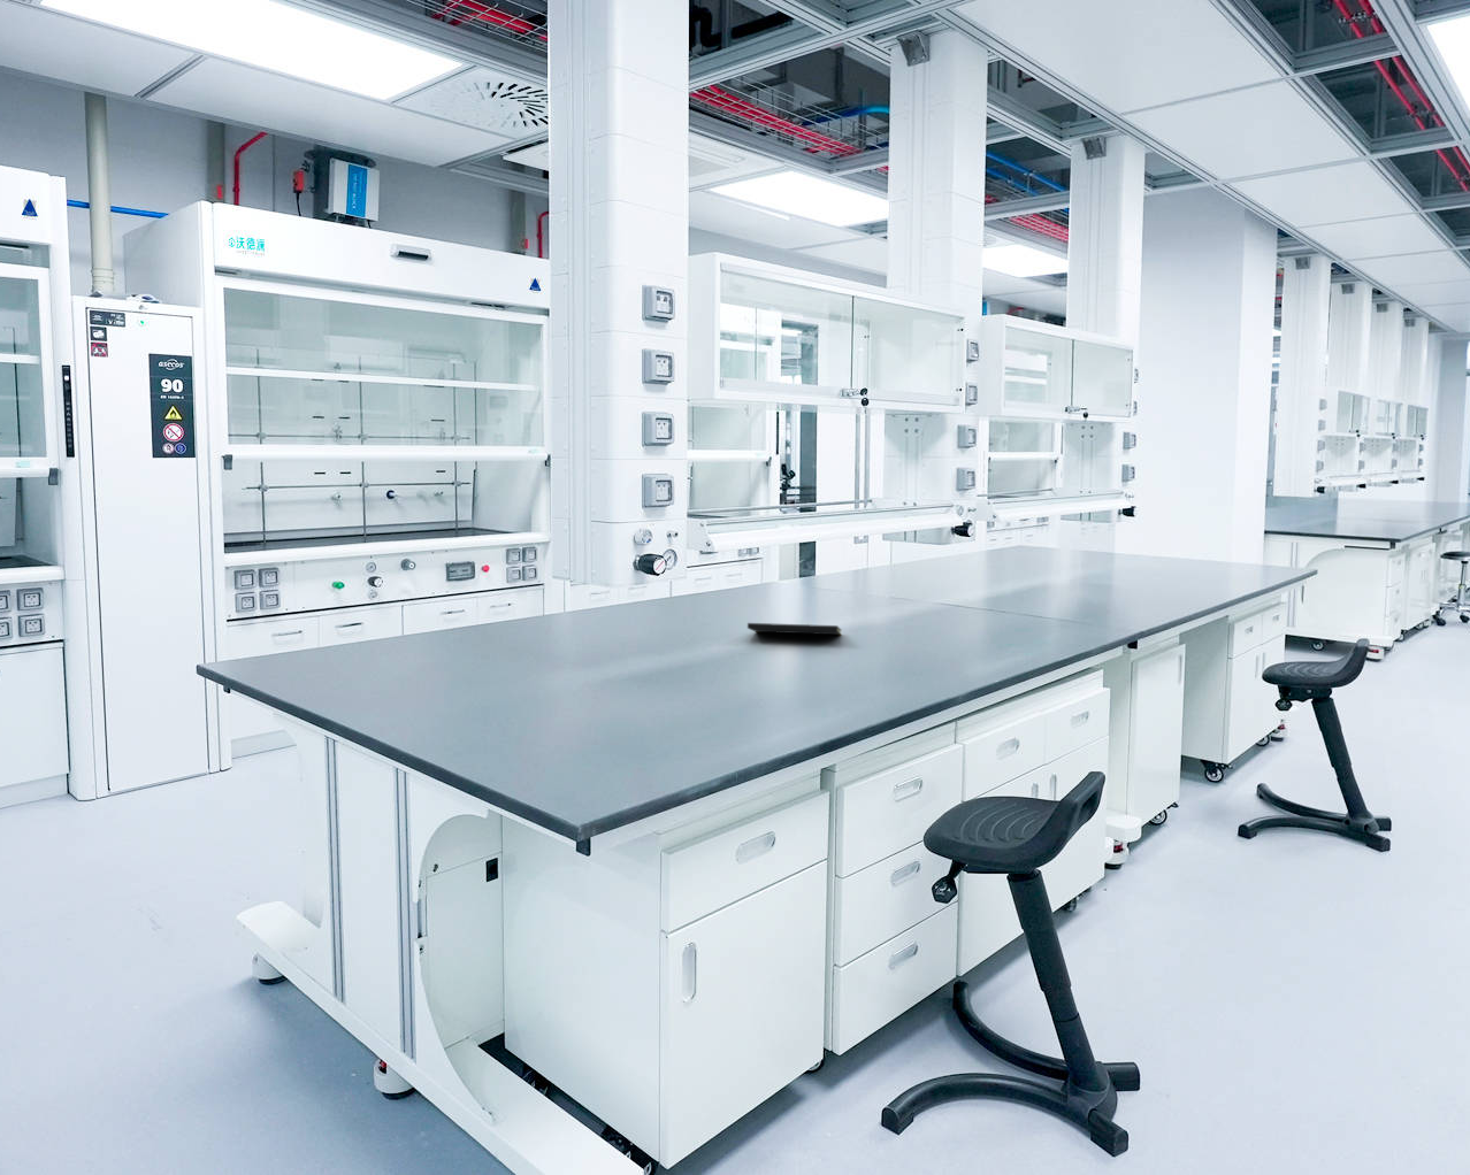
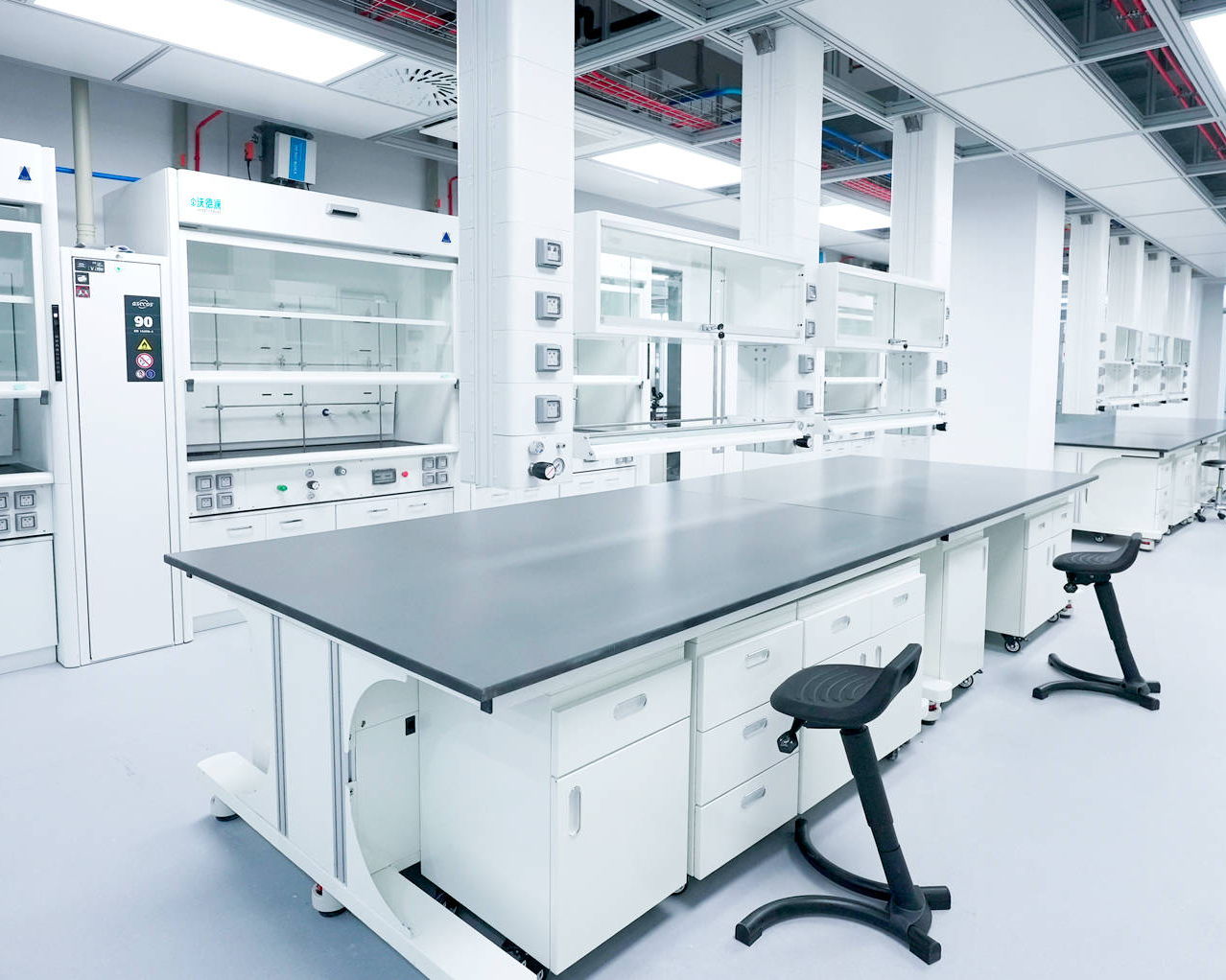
- notepad [747,622,843,643]
